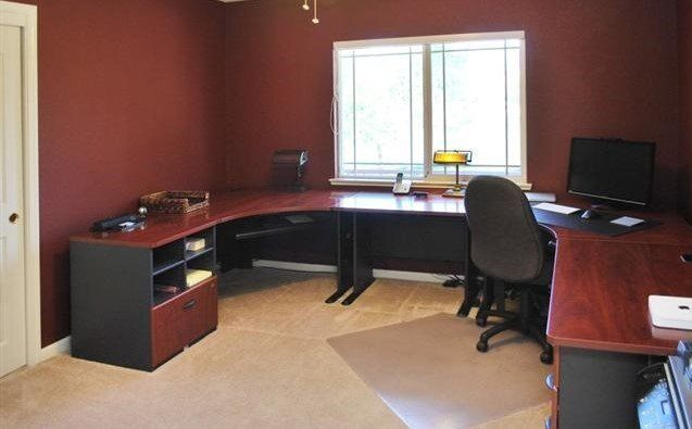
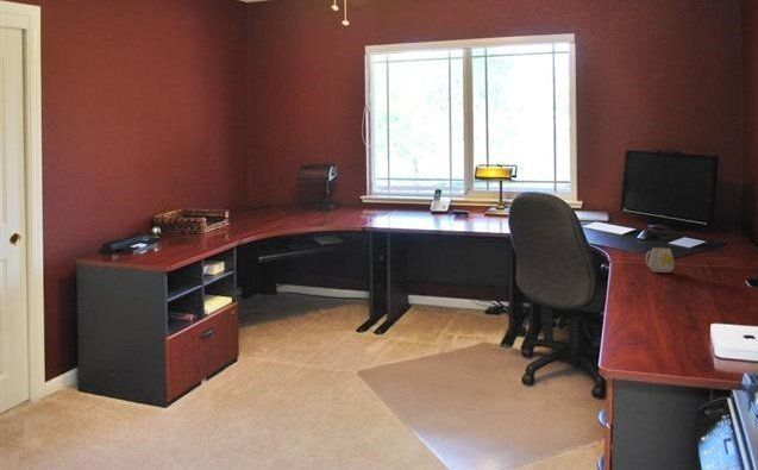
+ mug [644,246,675,274]
